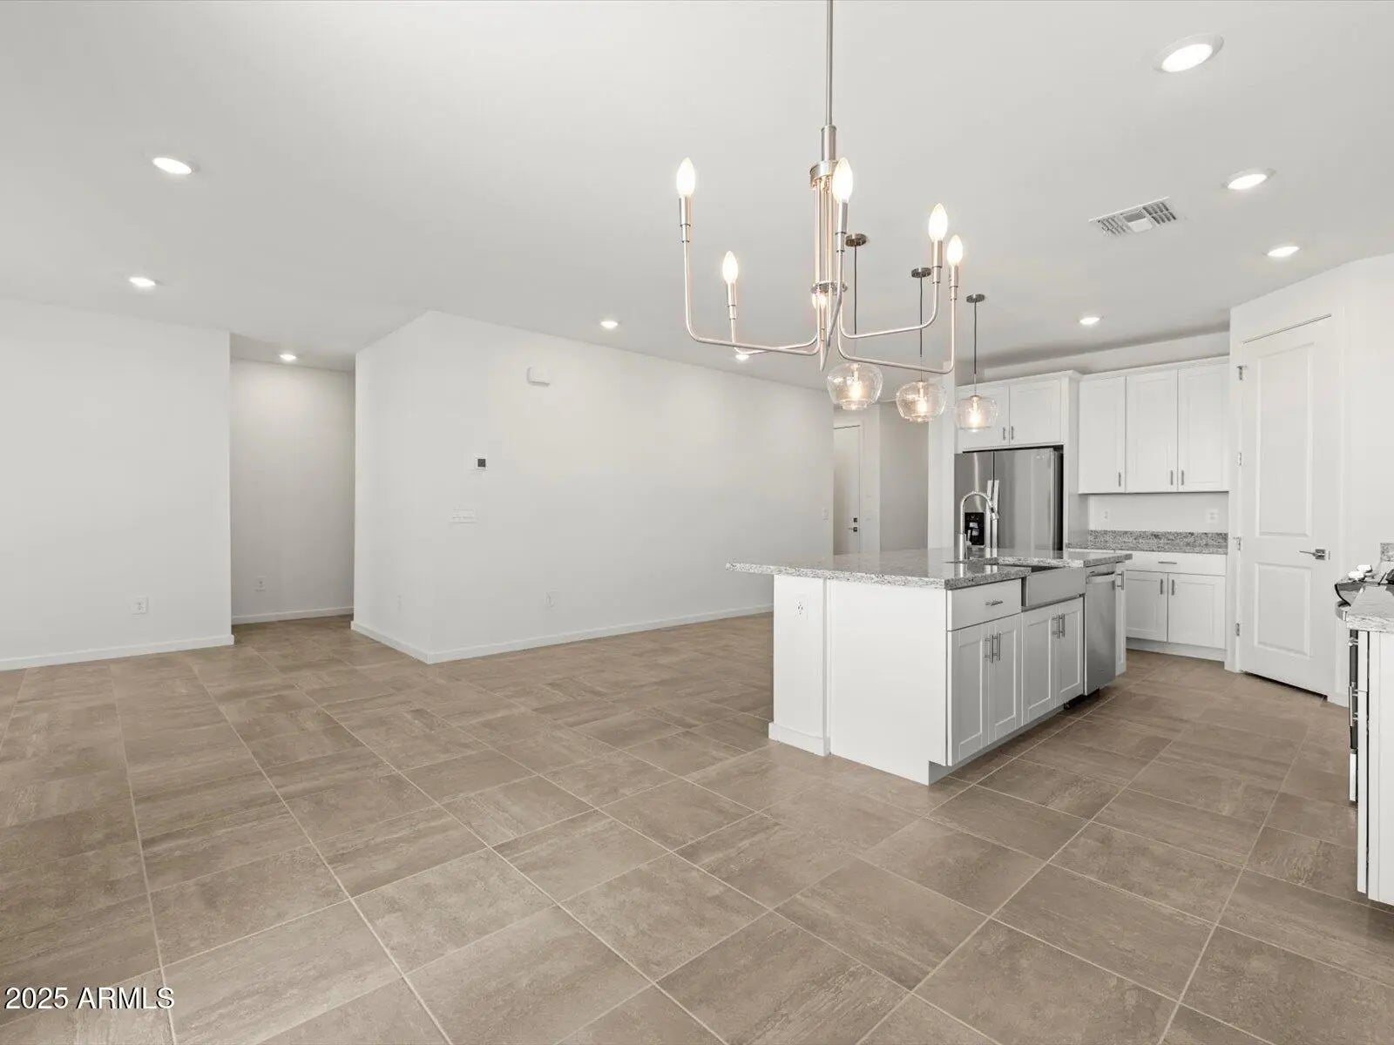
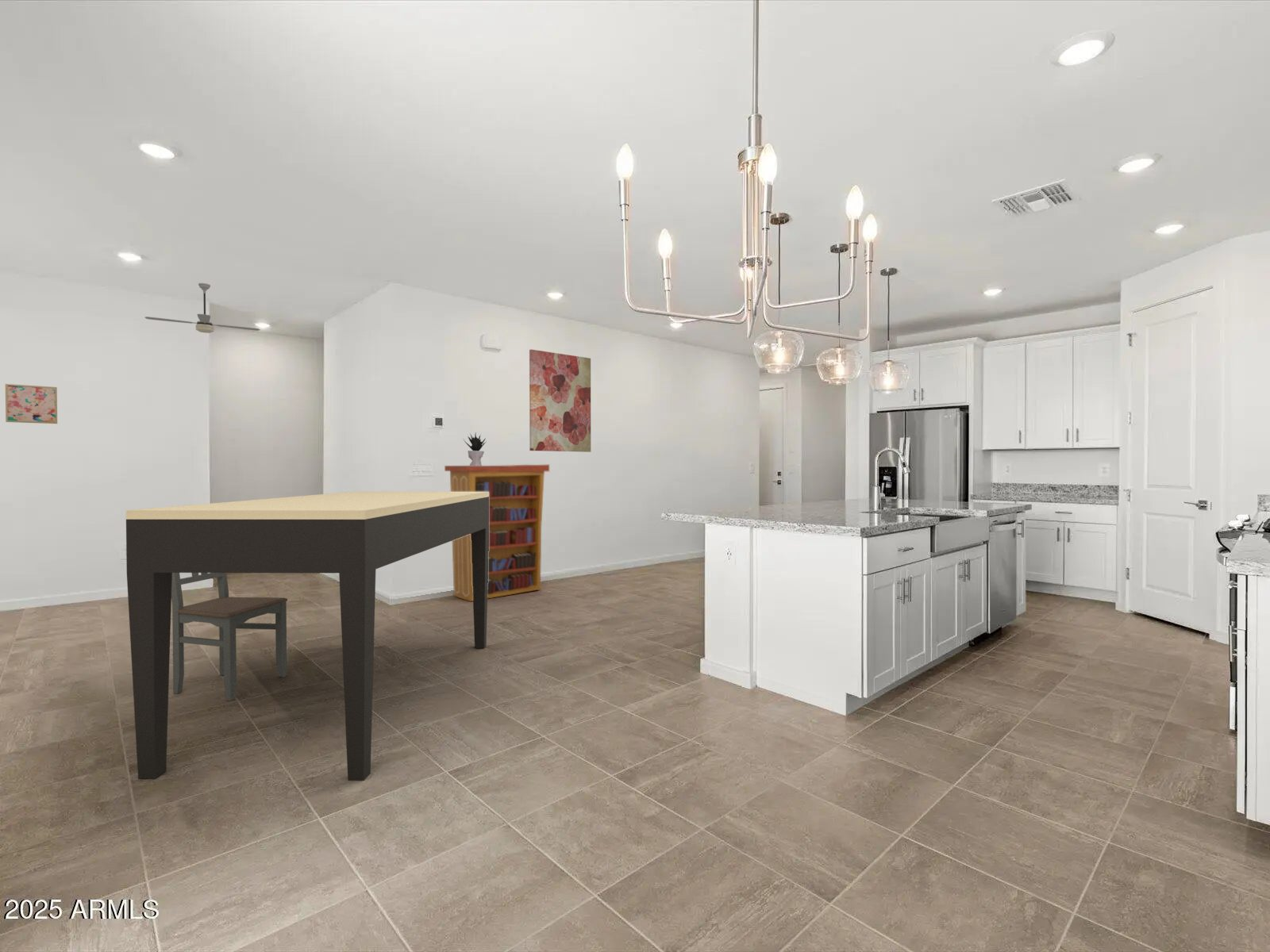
+ bookcase [444,464,550,602]
+ wall art [529,348,591,453]
+ wall art [5,383,58,424]
+ potted plant [463,432,487,466]
+ dining chair [171,573,288,701]
+ ceiling fan [144,282,261,334]
+ dining table [125,491,489,781]
